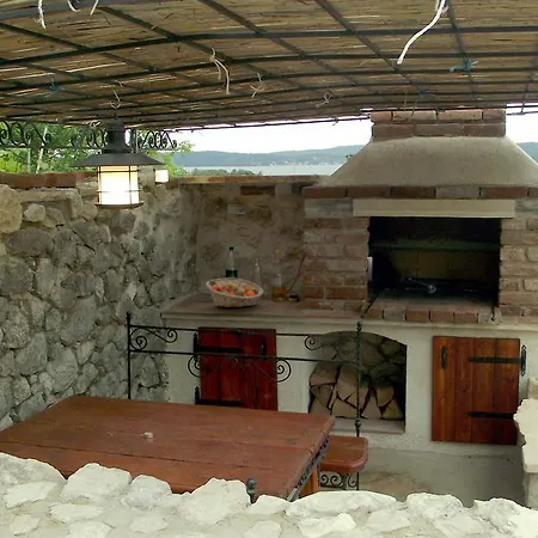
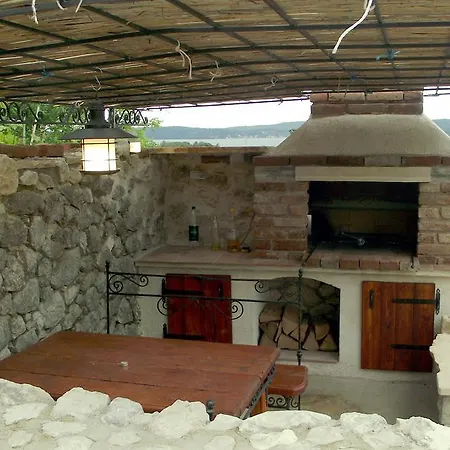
- fruit basket [204,277,265,308]
